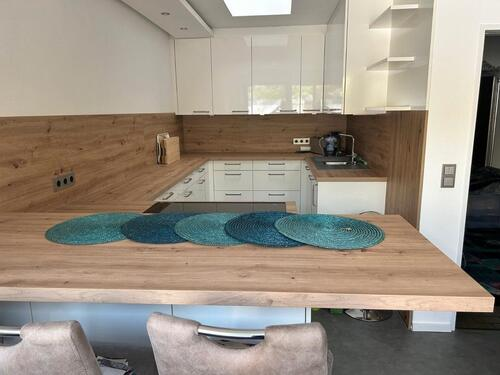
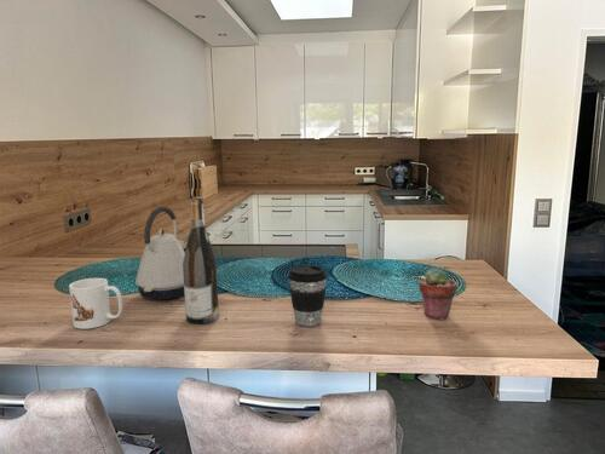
+ potted succulent [417,266,459,321]
+ mug [68,277,123,331]
+ coffee cup [287,264,328,327]
+ kettle [134,206,185,300]
+ wine bottle [183,196,220,324]
